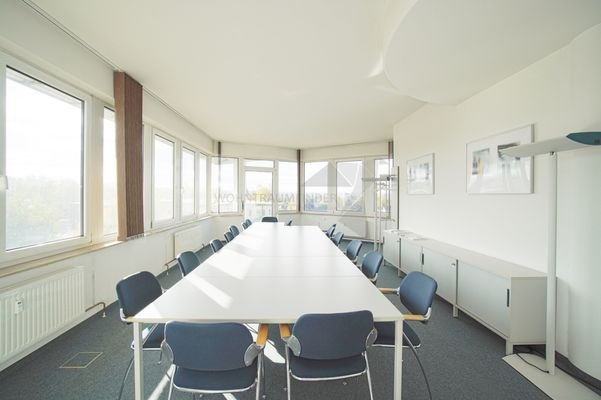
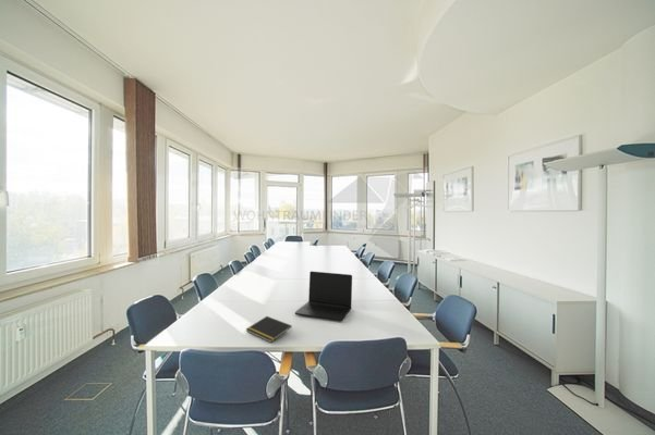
+ notepad [245,315,293,344]
+ laptop [294,271,353,322]
